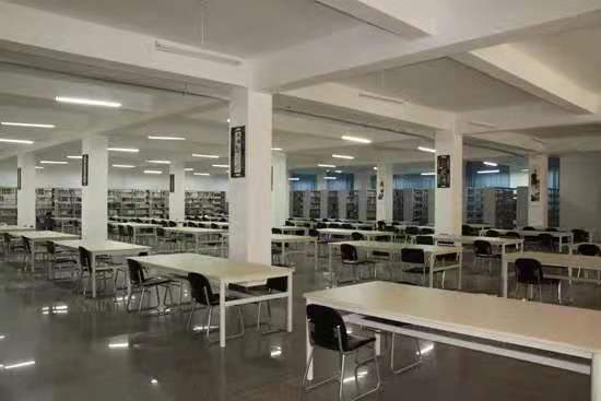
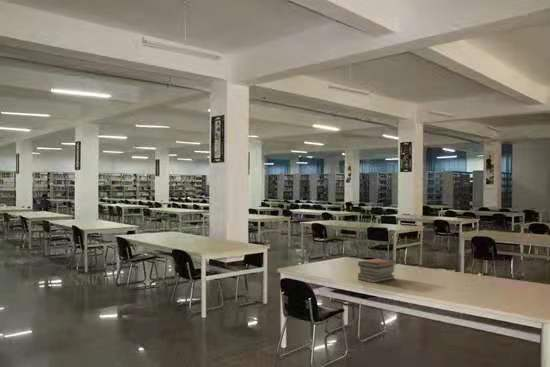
+ book stack [357,257,398,284]
